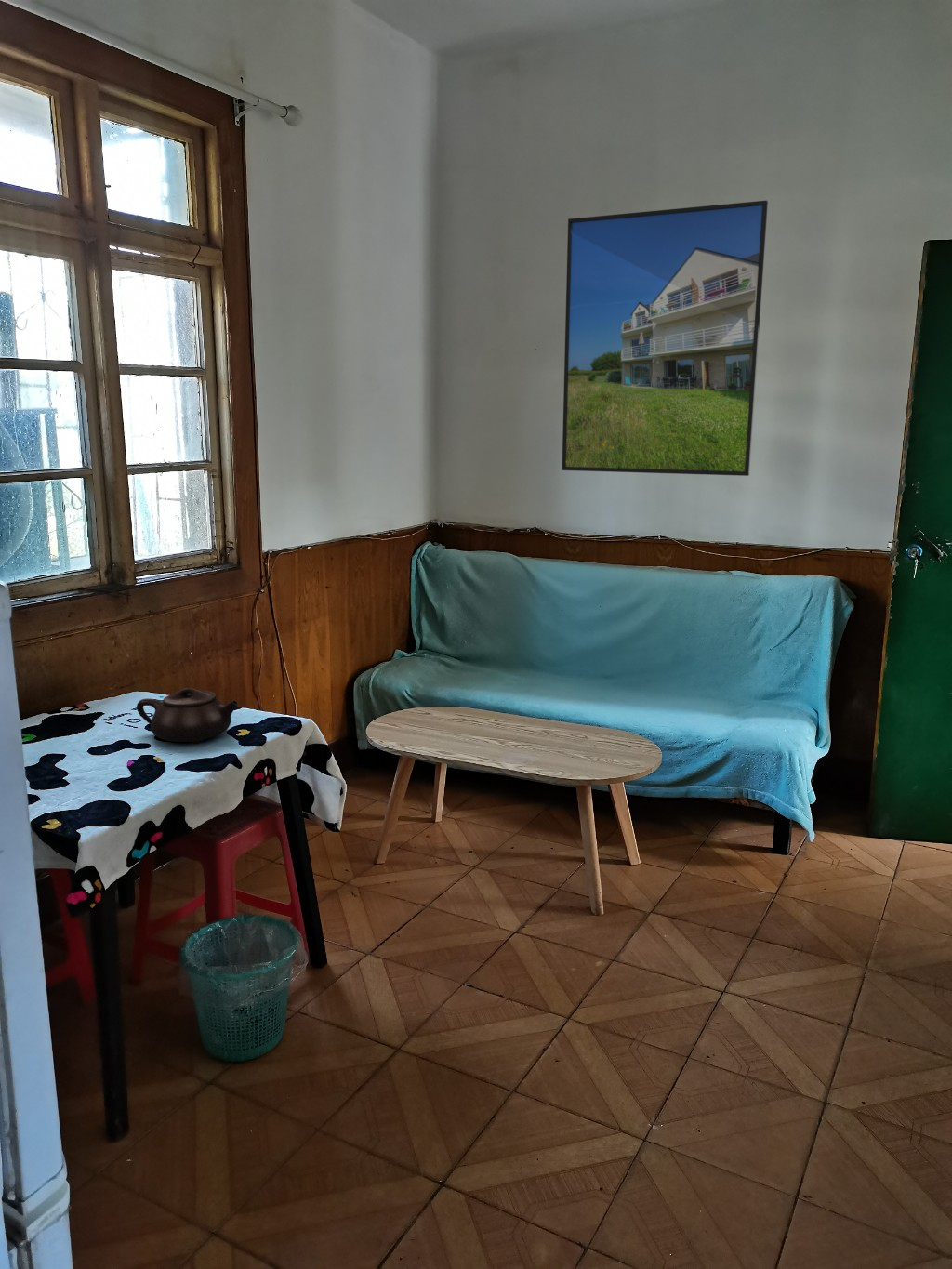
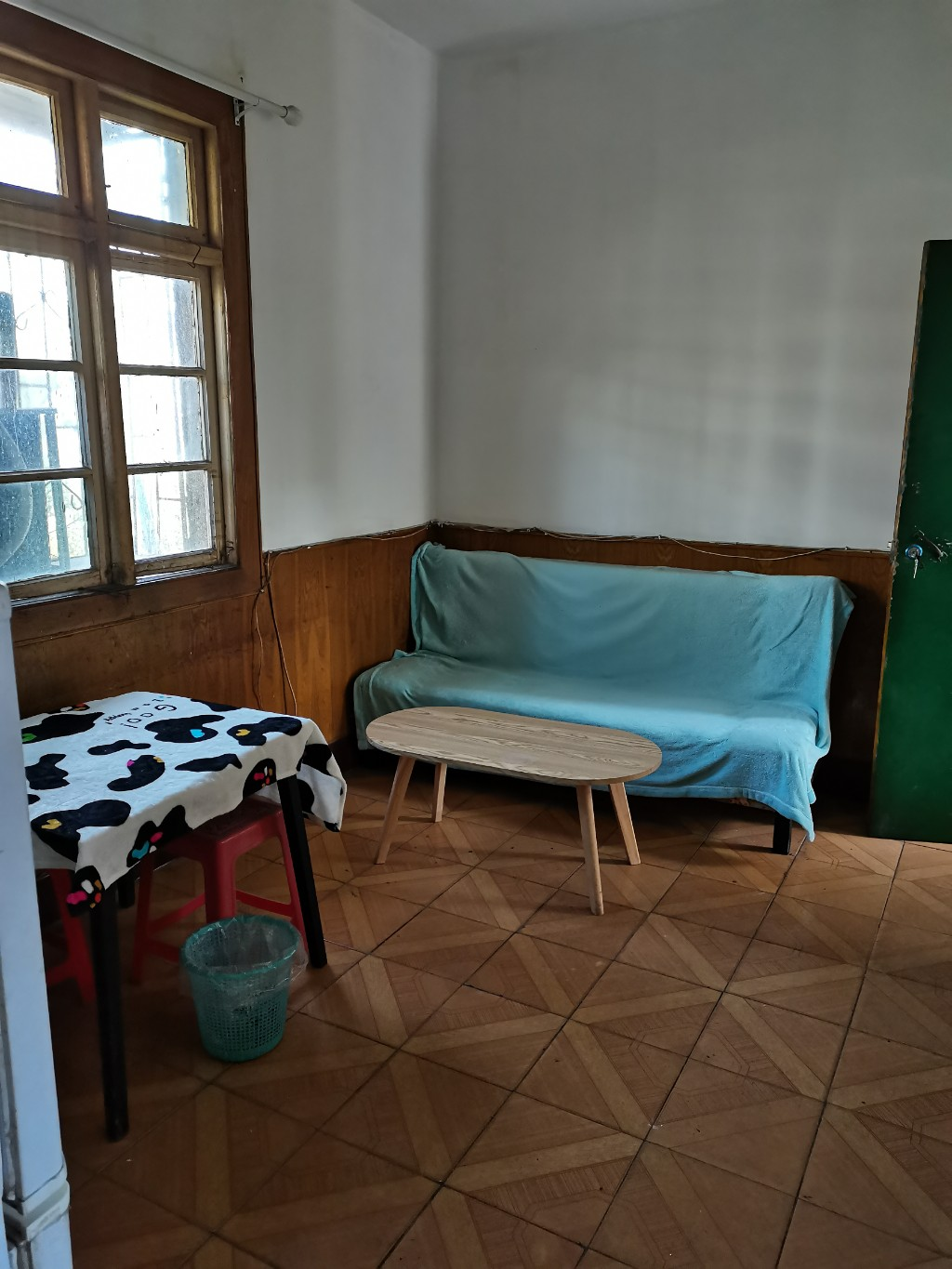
- teapot [136,687,239,744]
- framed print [561,200,769,477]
